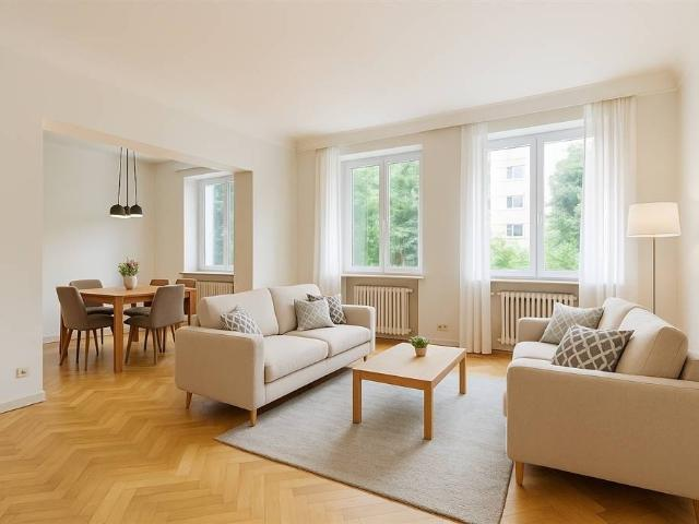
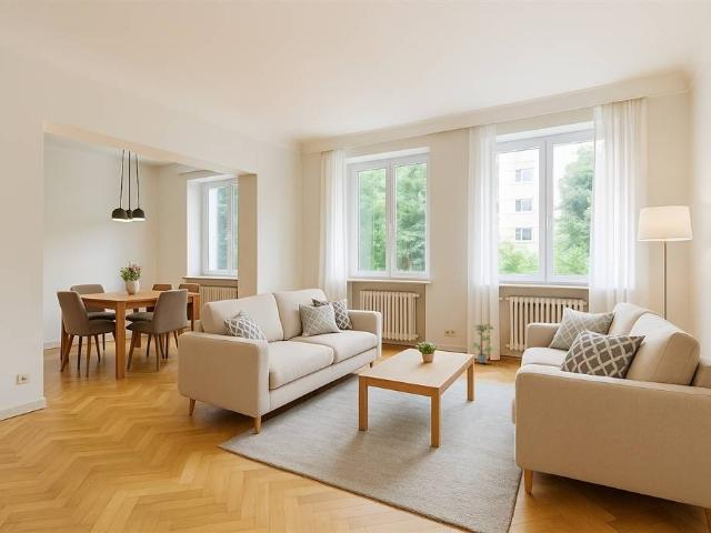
+ potted plant [472,323,498,364]
